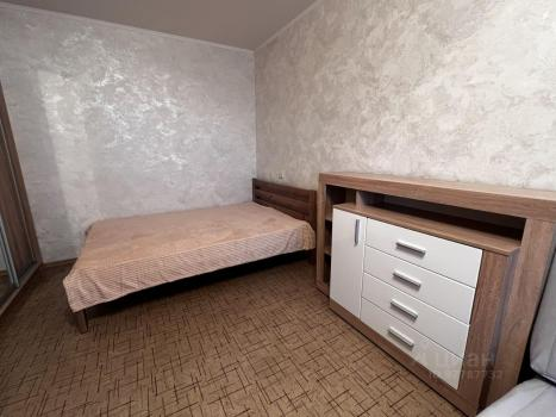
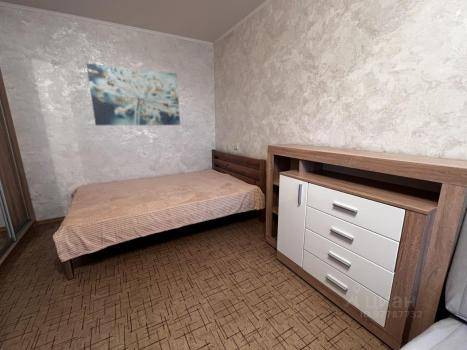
+ wall art [85,62,181,126]
